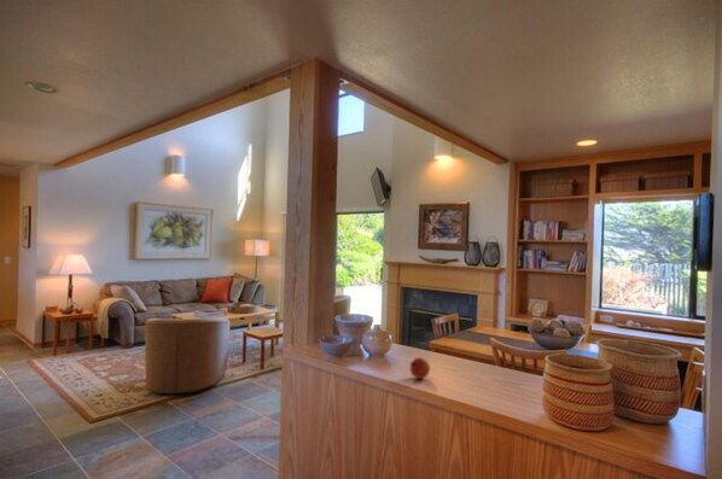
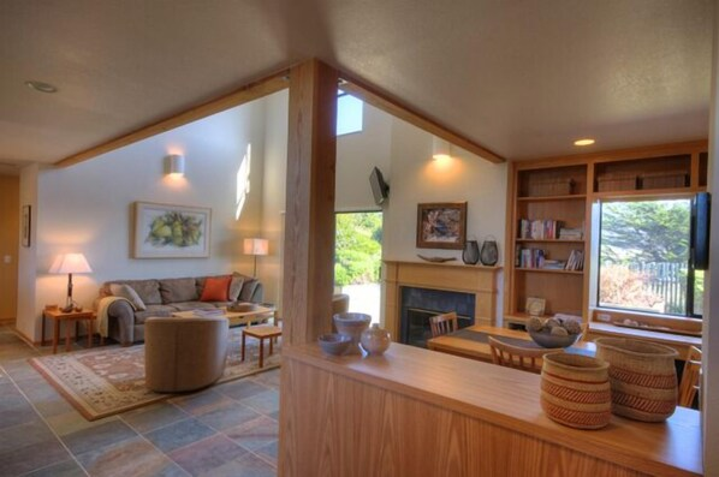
- fruit [409,356,431,380]
